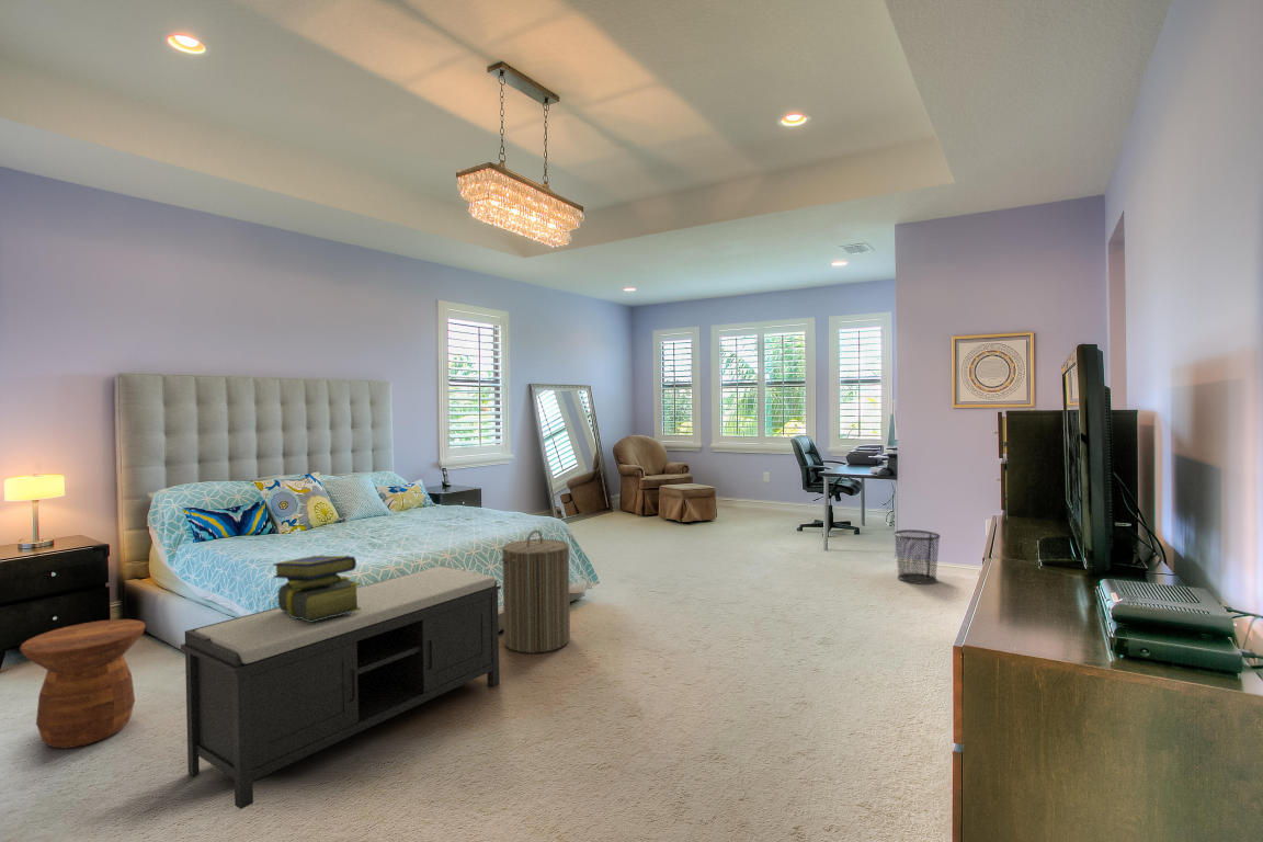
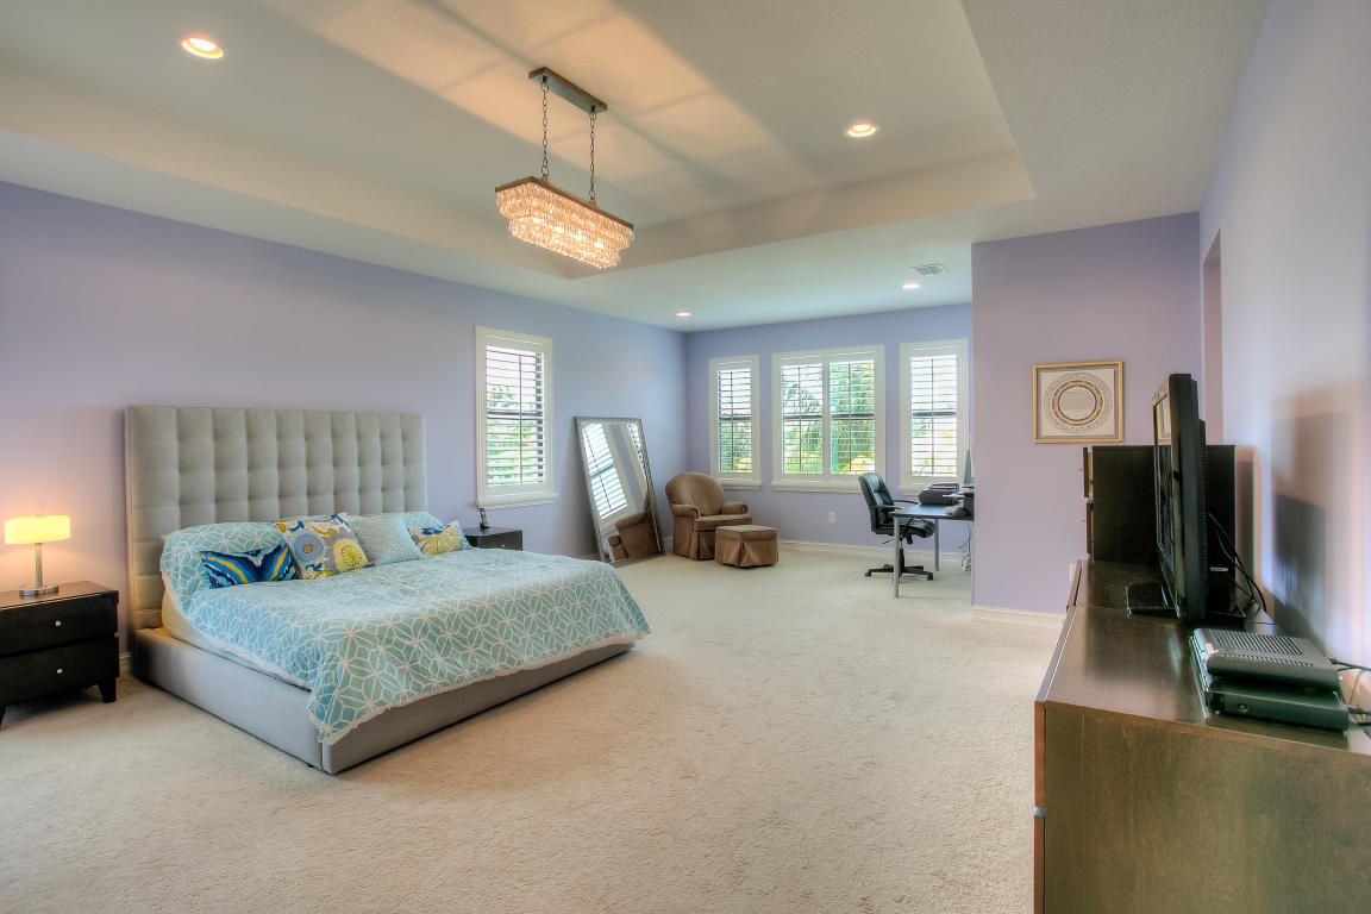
- laundry hamper [501,530,571,655]
- stack of books [272,555,361,622]
- waste bin [892,528,942,585]
- side table [19,618,147,750]
- bench [180,565,502,810]
